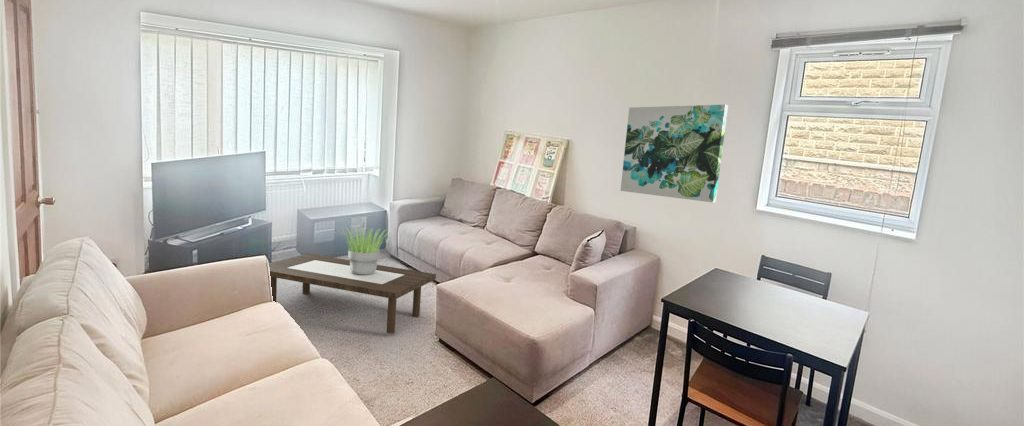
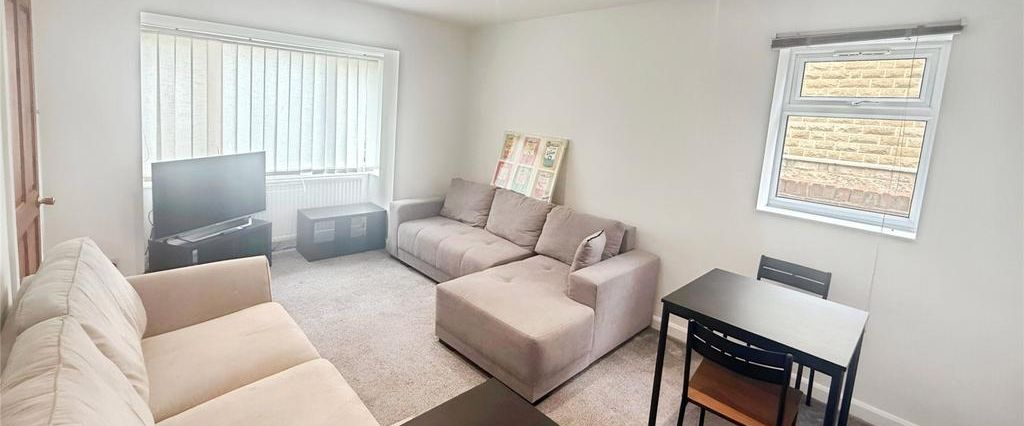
- potted plant [338,225,389,274]
- coffee table [268,253,437,334]
- wall art [619,104,729,204]
